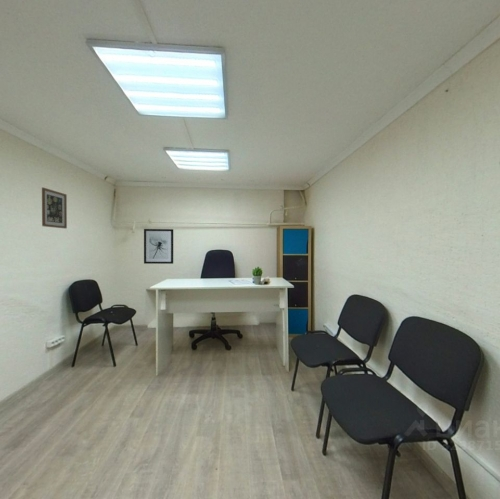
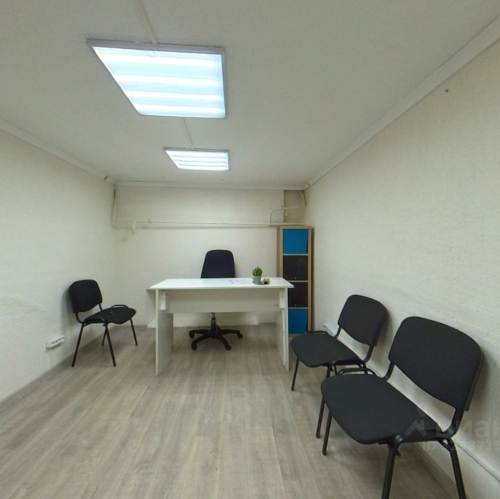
- wall art [41,186,68,230]
- wall art [143,228,174,265]
